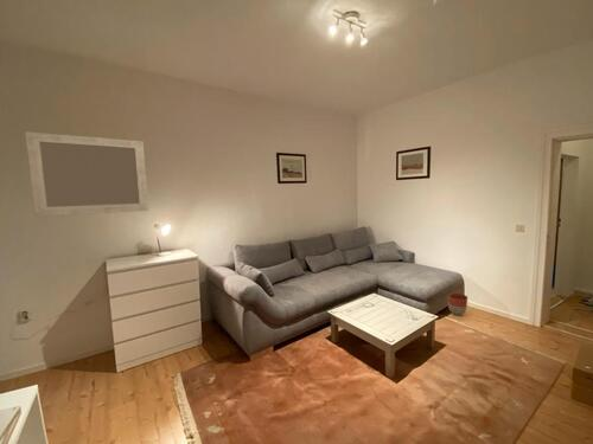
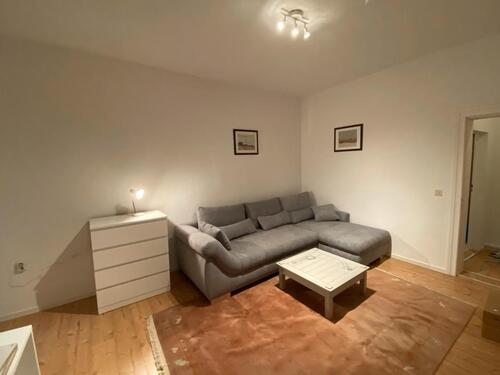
- home mirror [24,130,149,218]
- planter [447,292,468,316]
